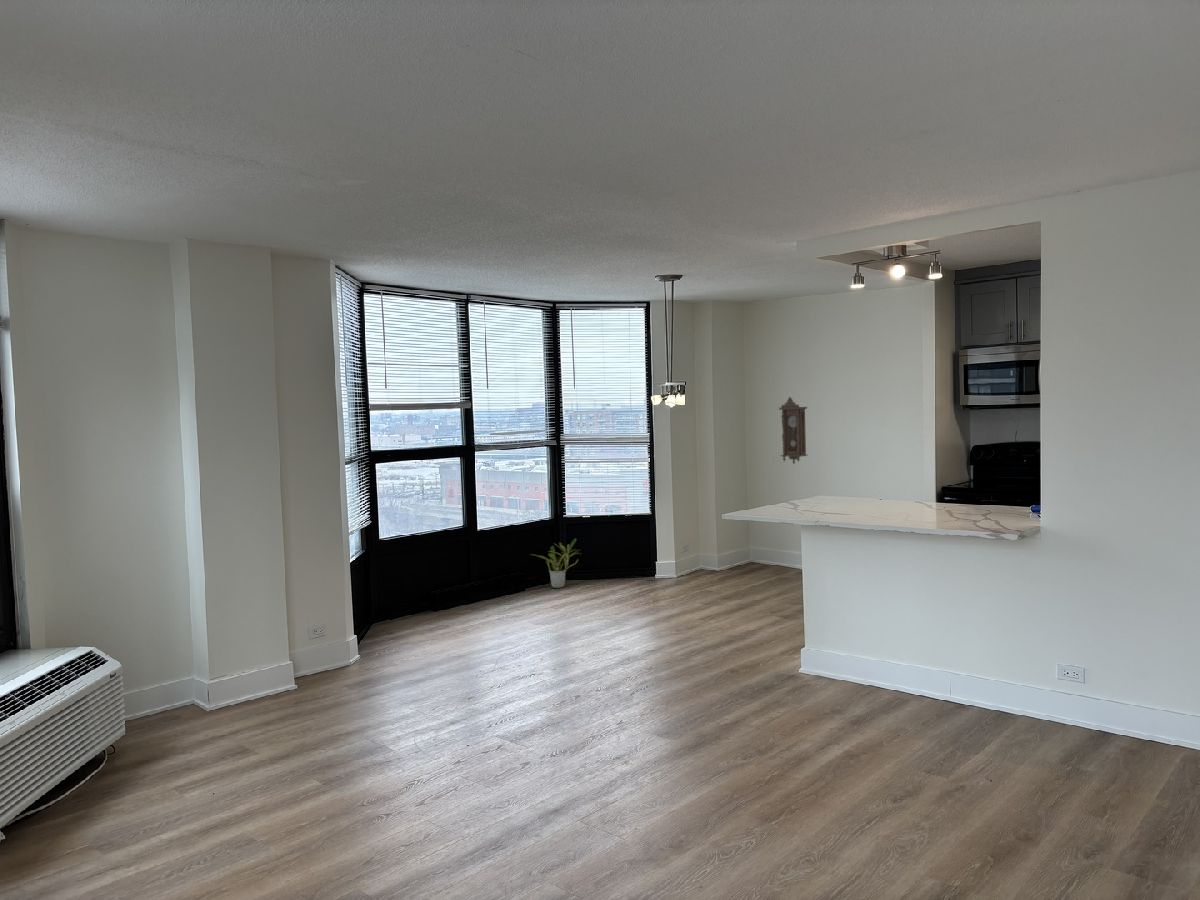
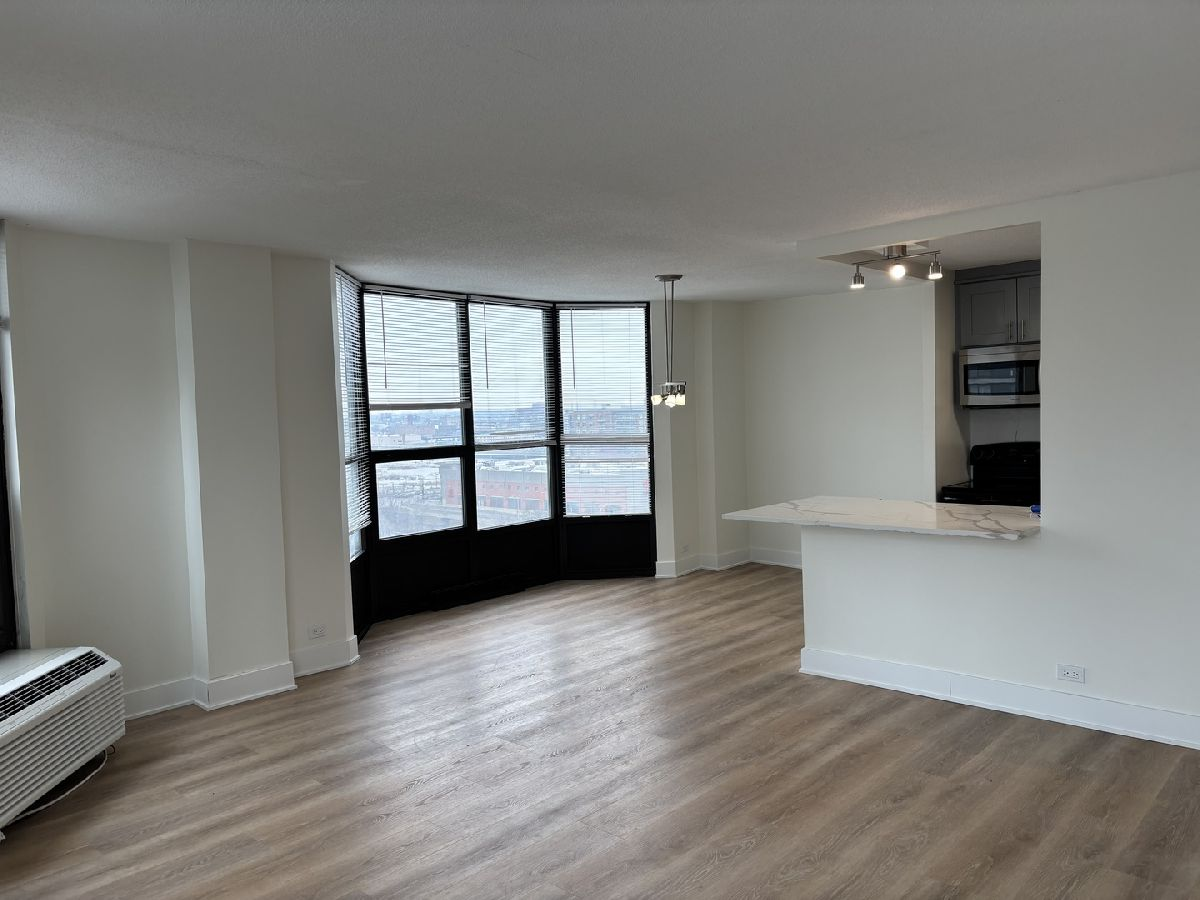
- potted plant [530,538,582,589]
- pendulum clock [778,396,809,465]
